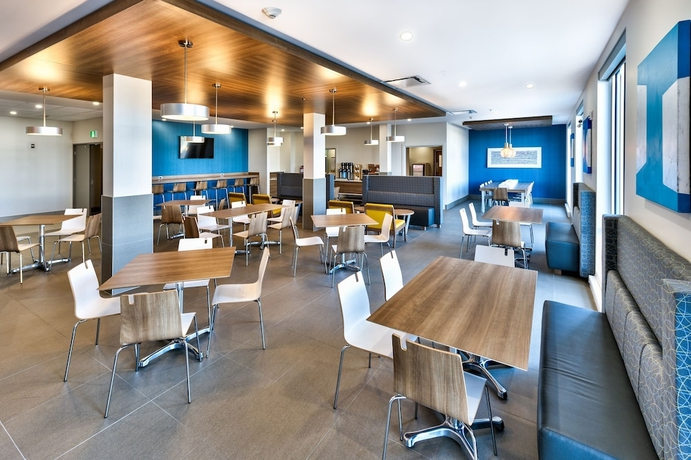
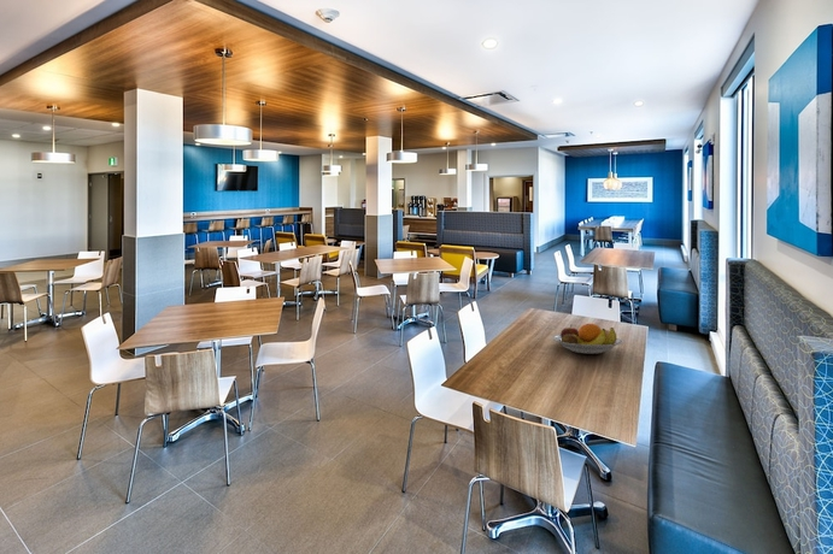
+ fruit bowl [551,323,624,355]
